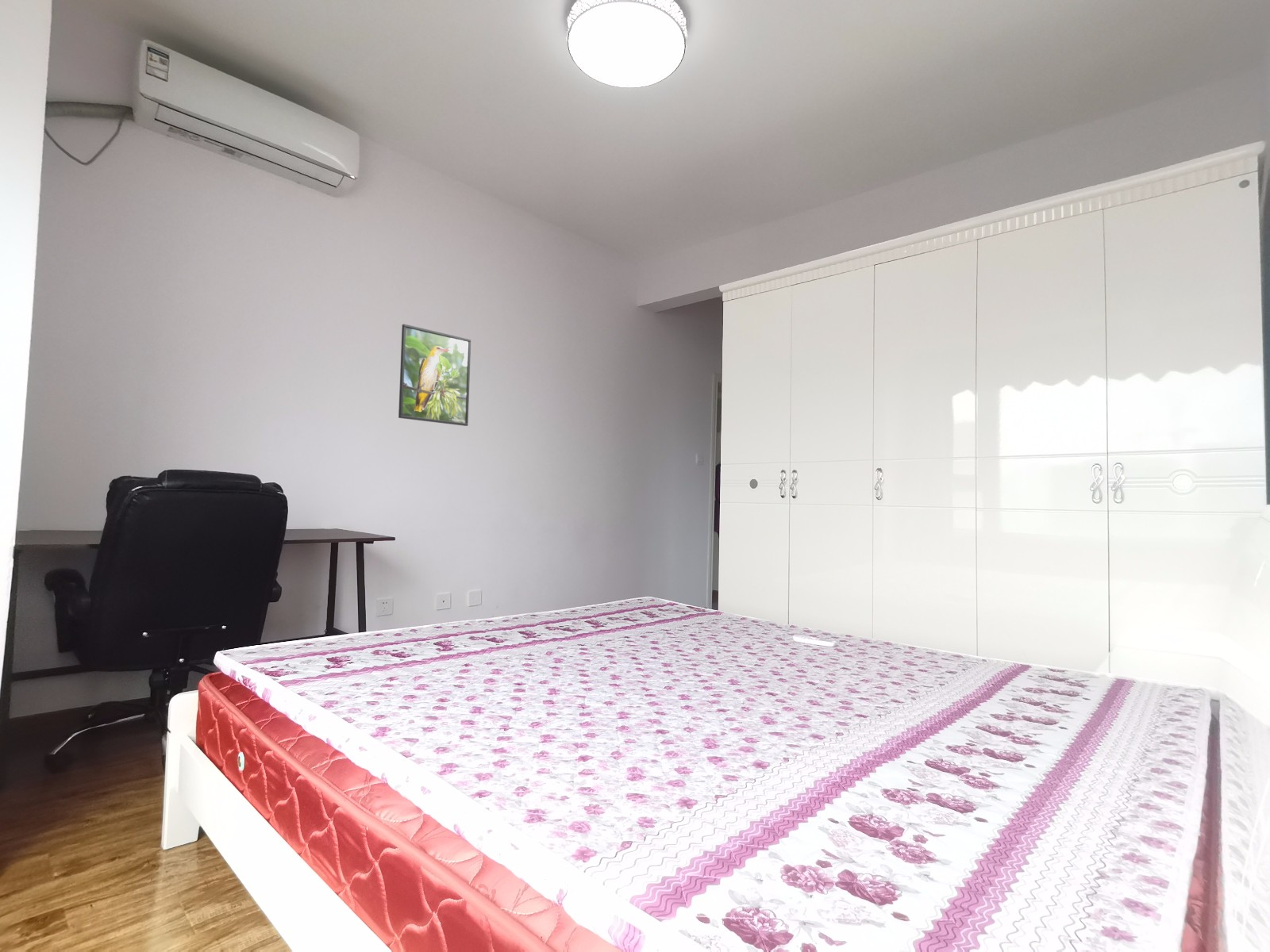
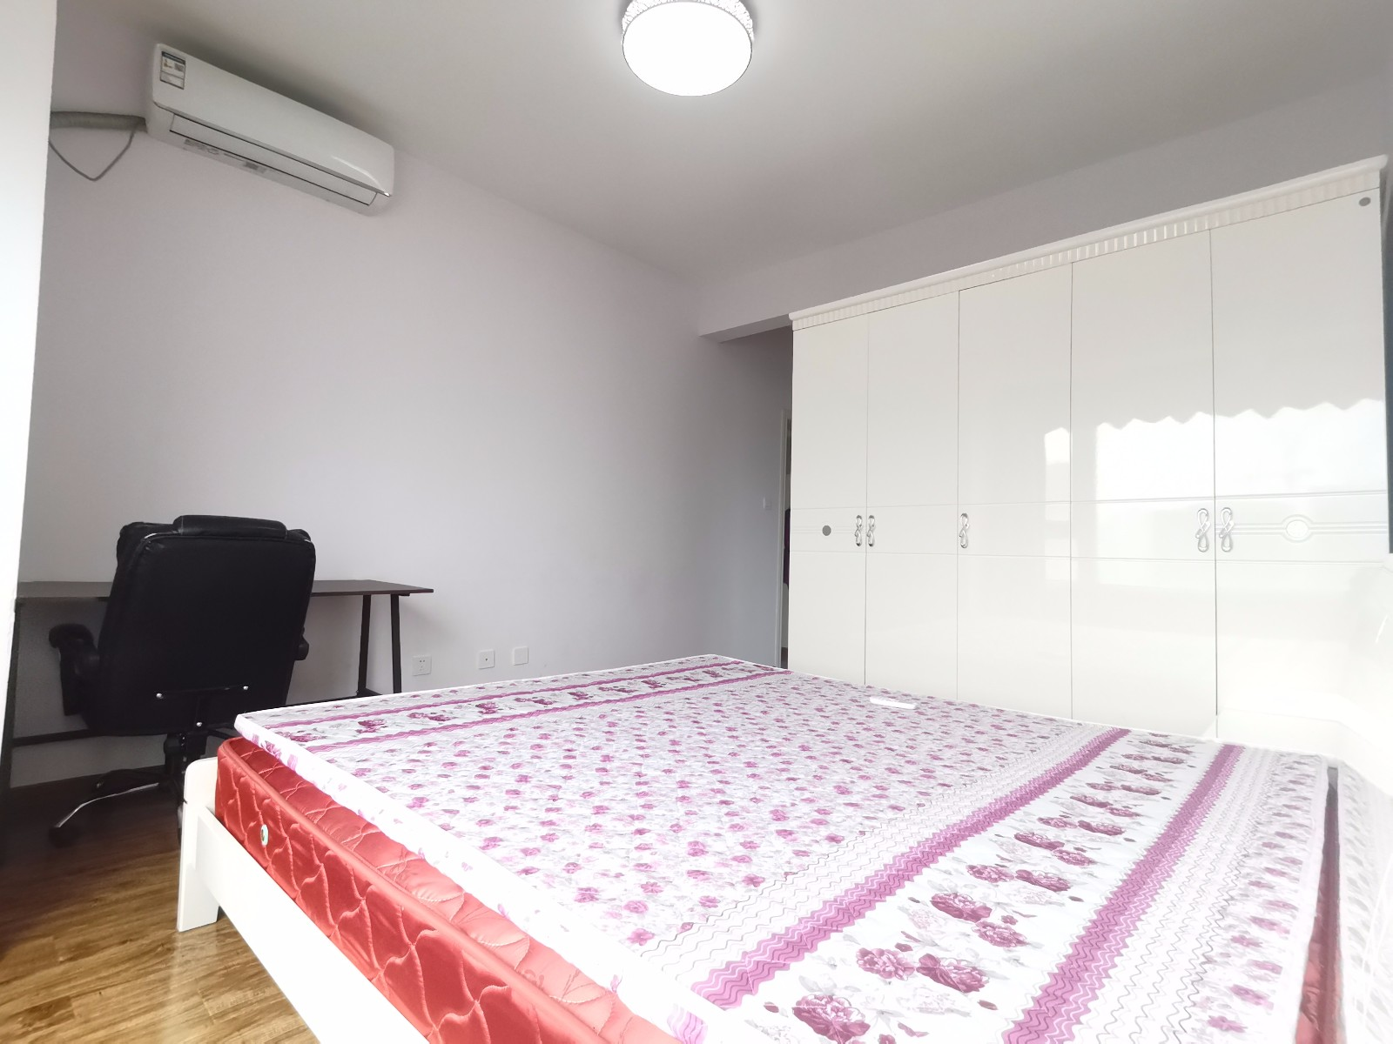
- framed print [398,324,471,427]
